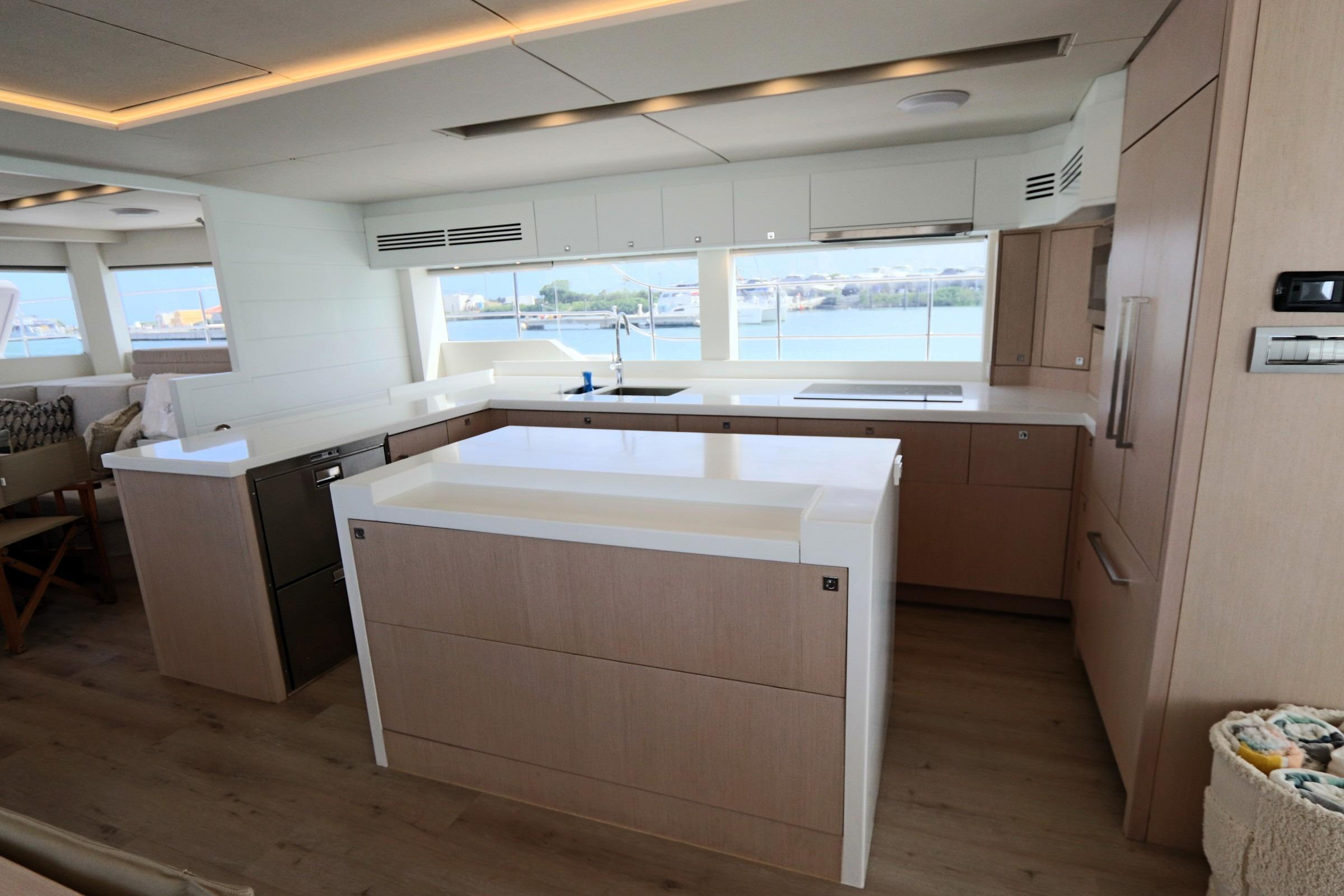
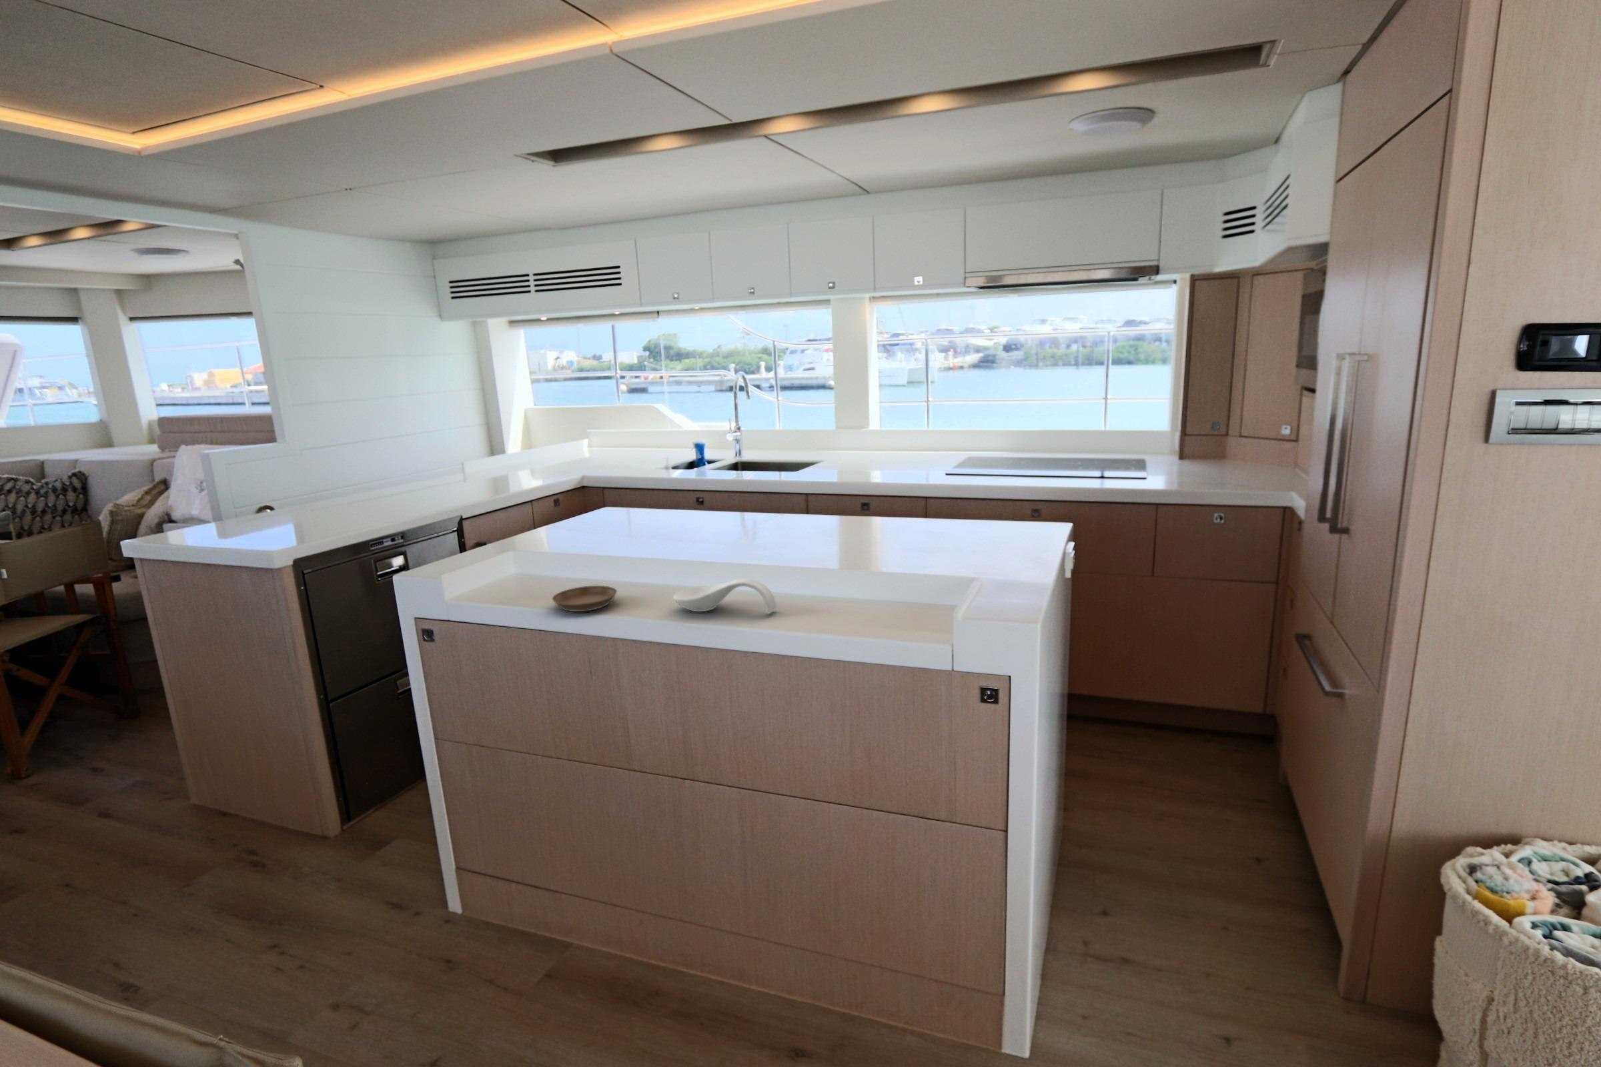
+ spoon rest [672,578,777,614]
+ saucer [552,585,618,612]
